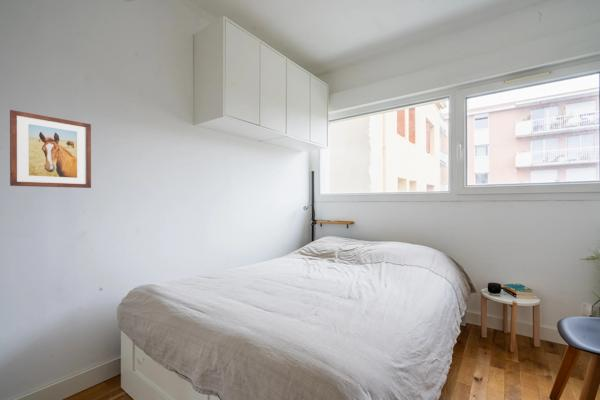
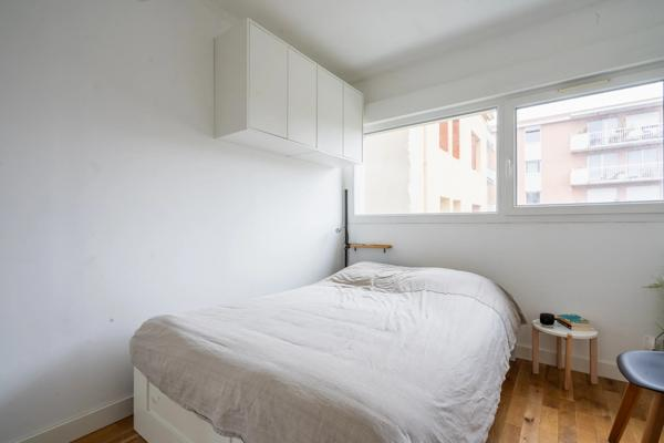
- wall art [9,109,92,189]
